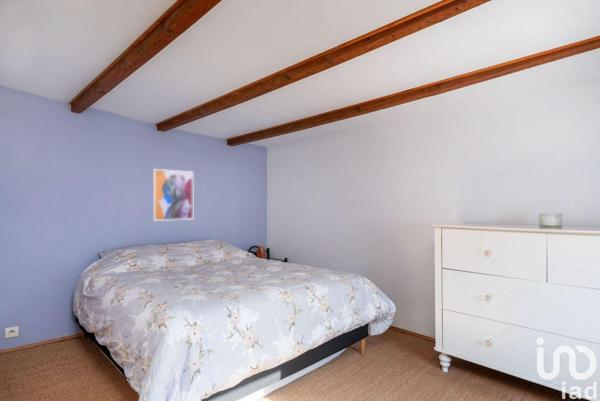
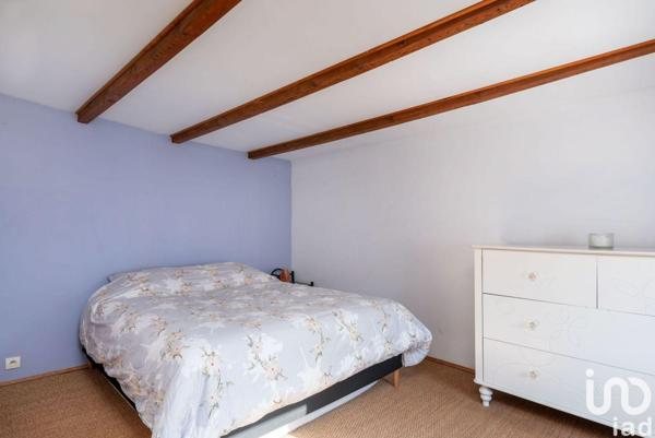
- wall art [152,168,194,222]
